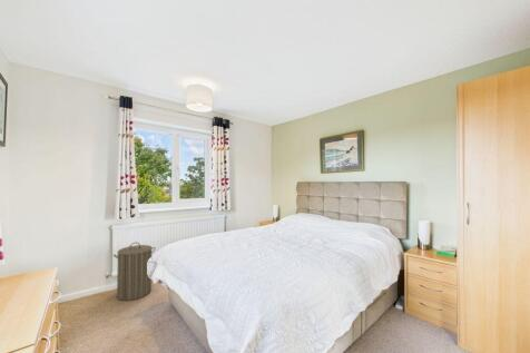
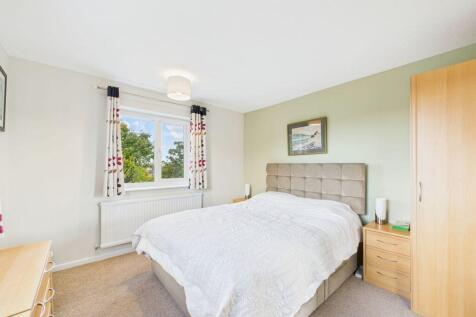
- laundry hamper [112,242,156,302]
